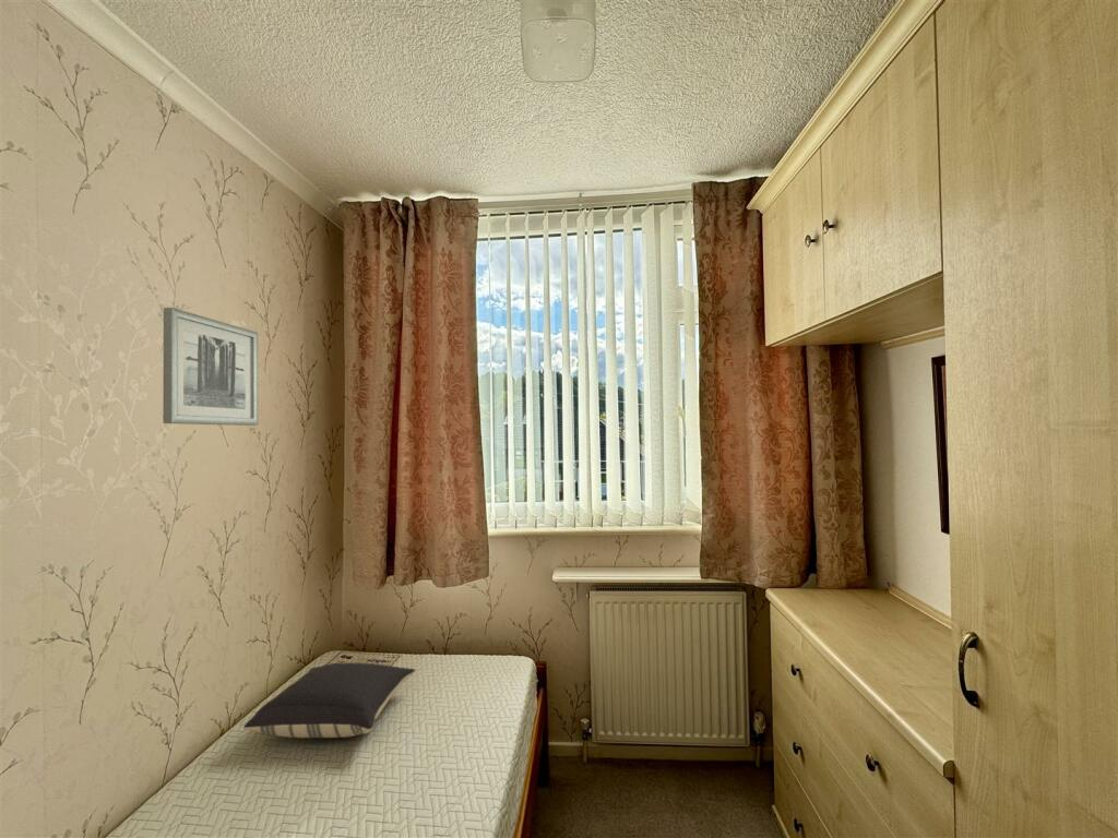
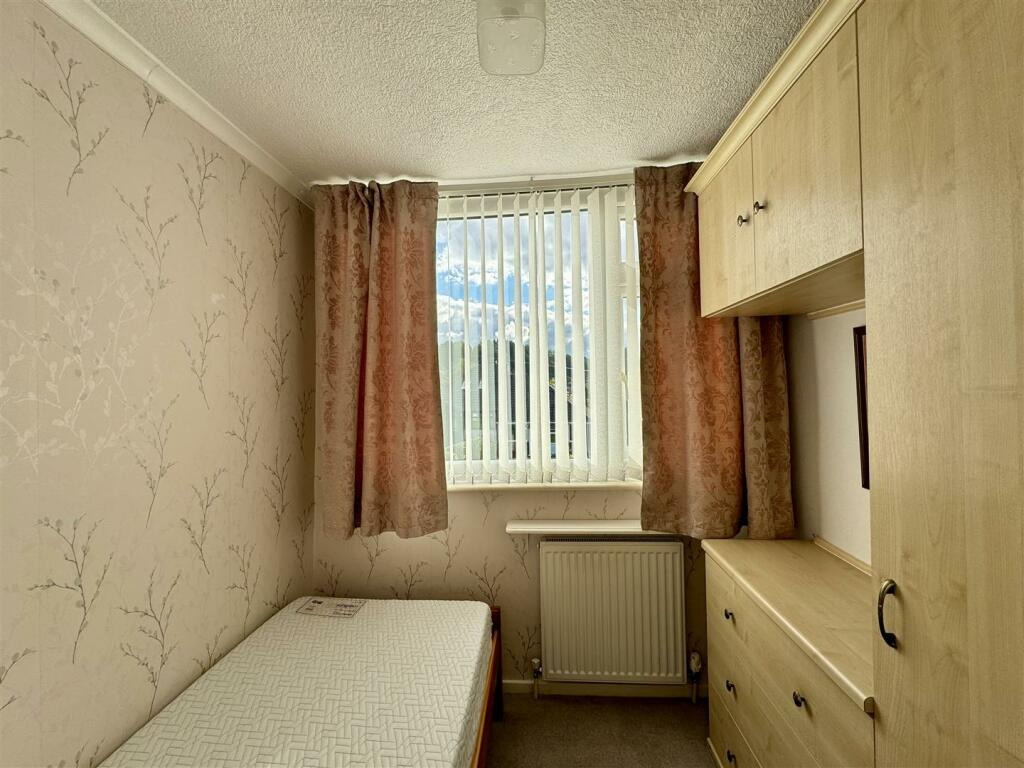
- wall art [162,307,259,427]
- pillow [242,661,416,739]
